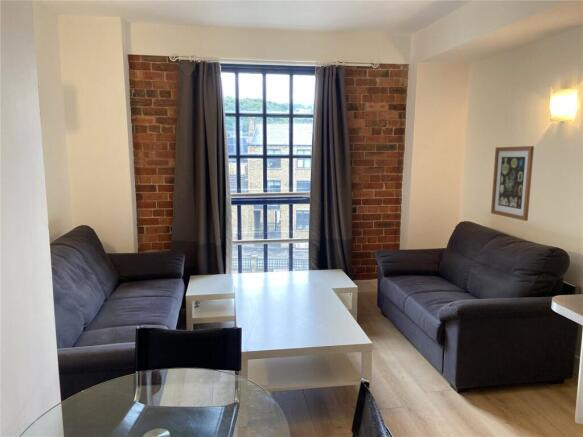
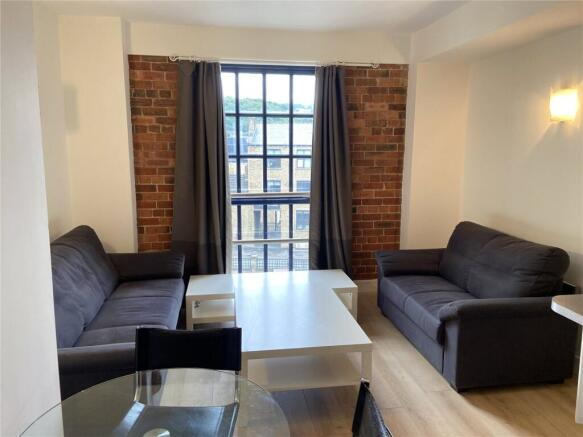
- wall art [490,145,535,222]
